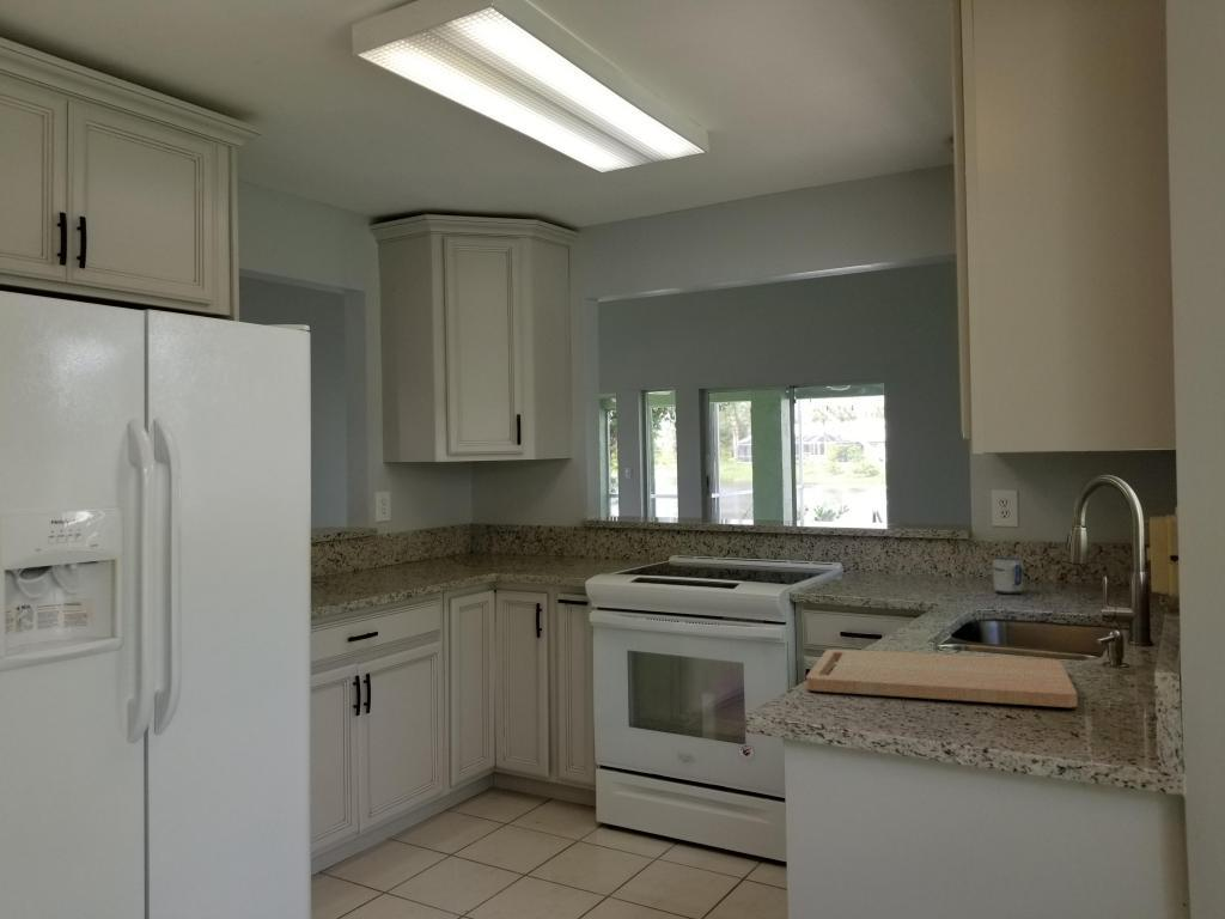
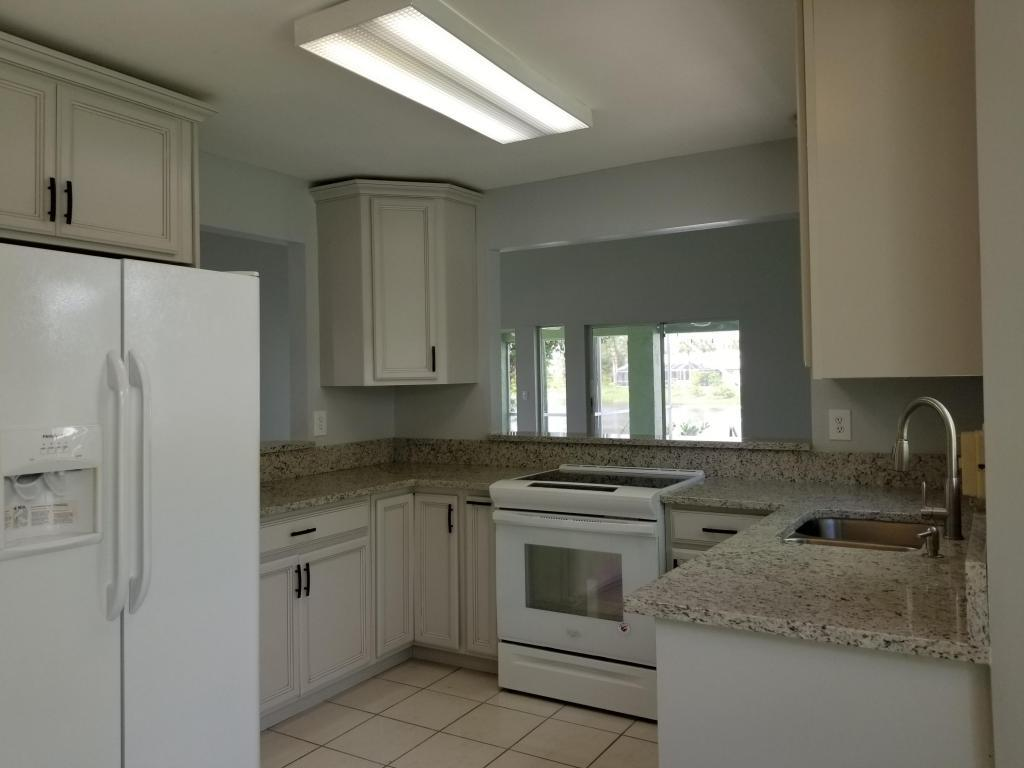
- mug [992,556,1024,595]
- cutting board [805,647,1078,708]
